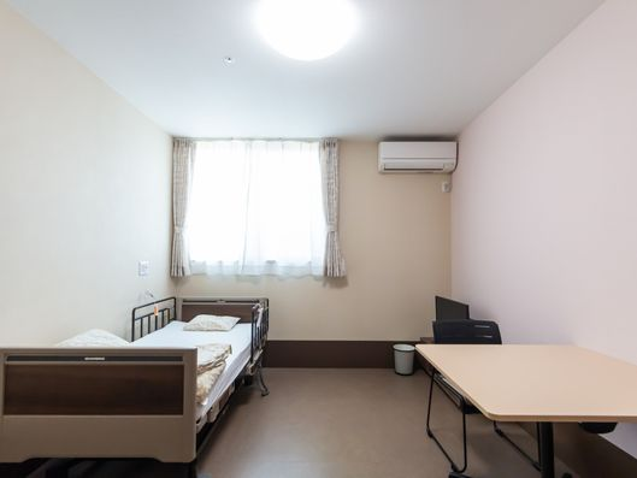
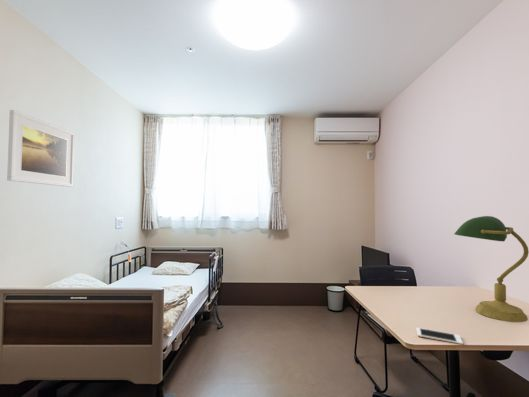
+ desk lamp [453,215,529,323]
+ cell phone [415,327,464,345]
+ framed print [6,109,76,188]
